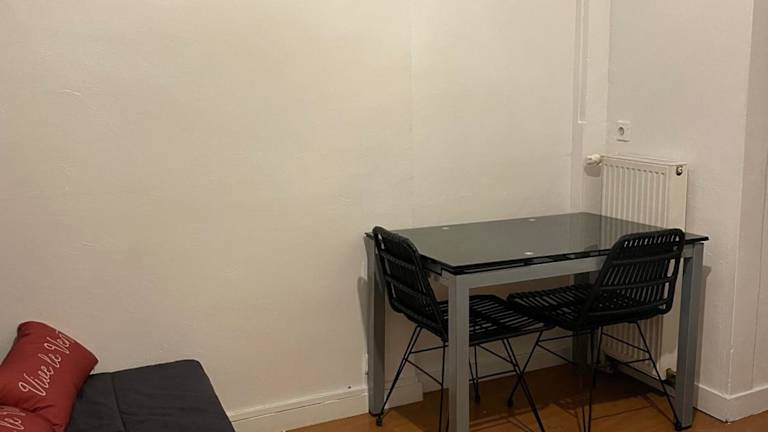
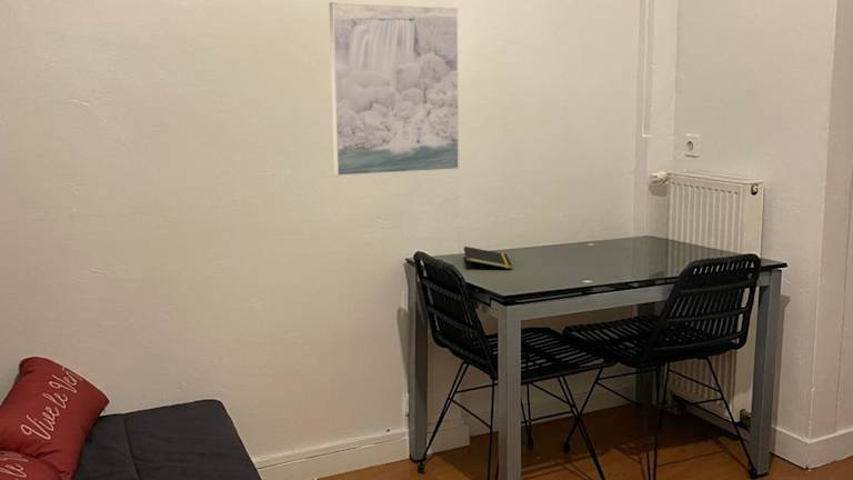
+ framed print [329,1,460,177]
+ notepad [463,246,513,271]
